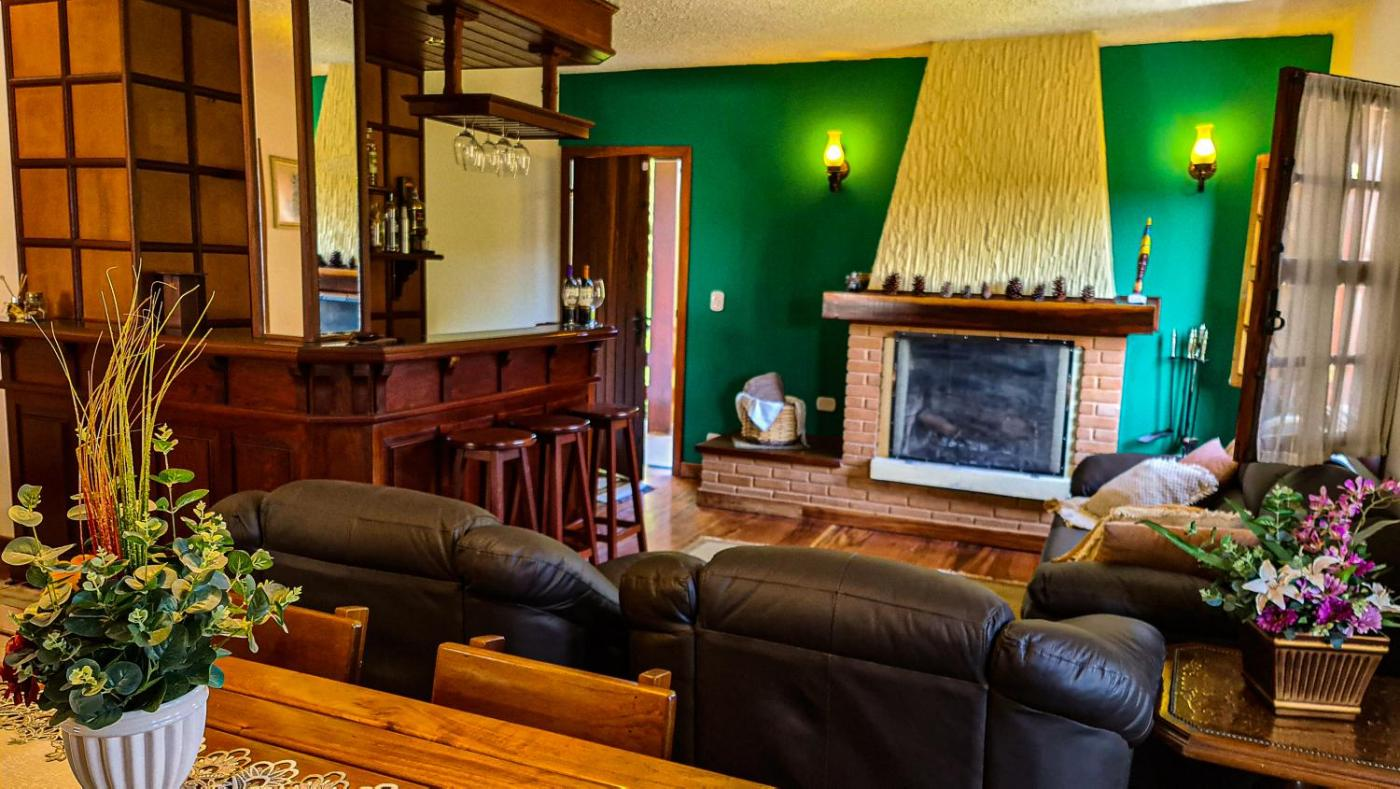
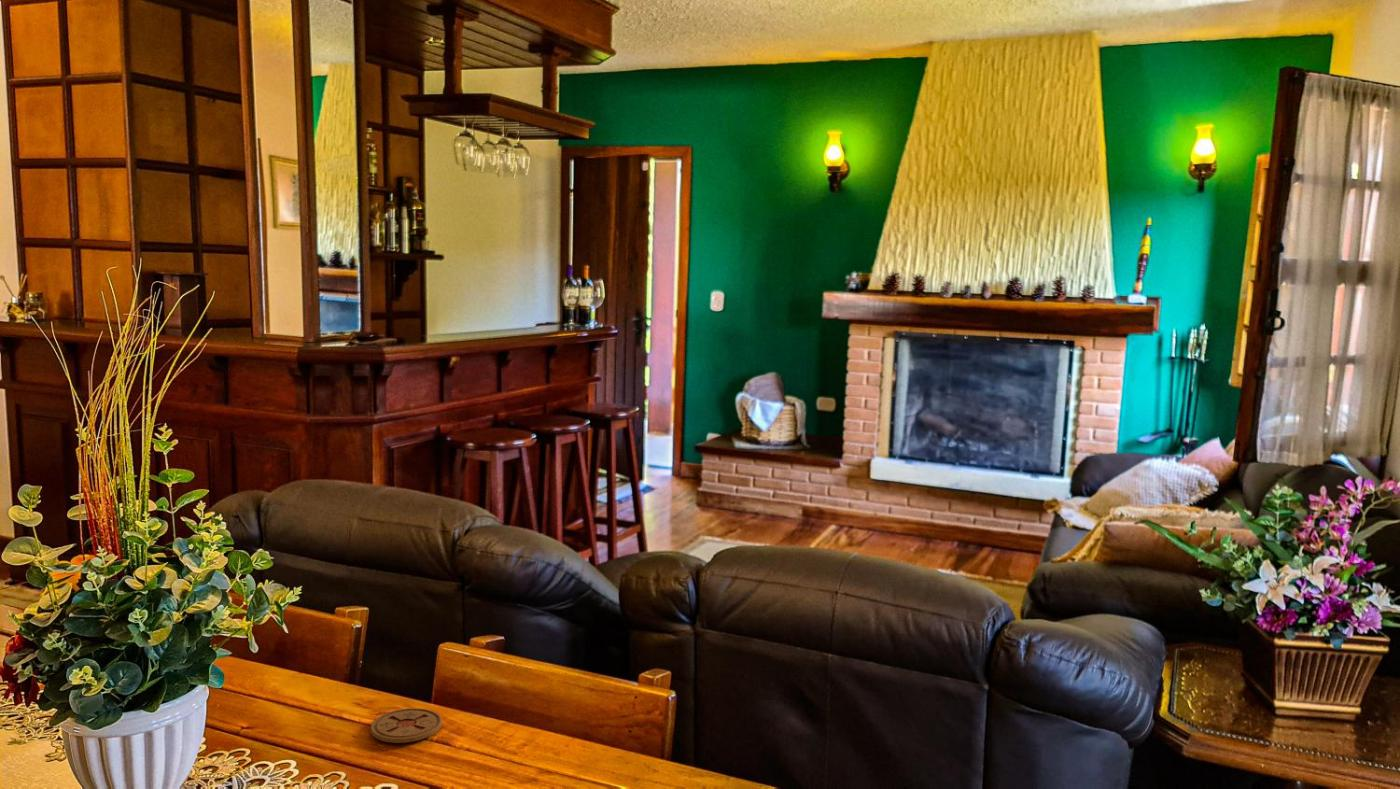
+ coaster [370,707,443,744]
